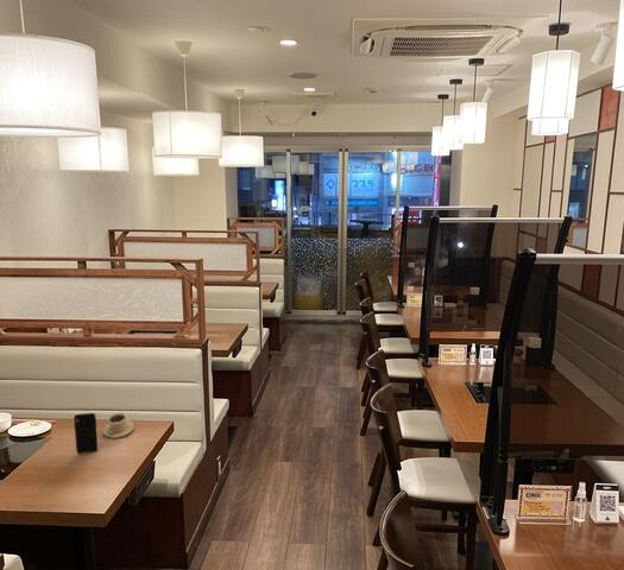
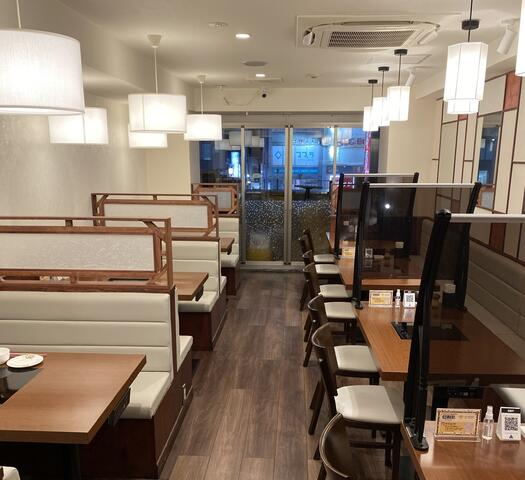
- smartphone [73,412,99,455]
- cup [102,412,135,439]
